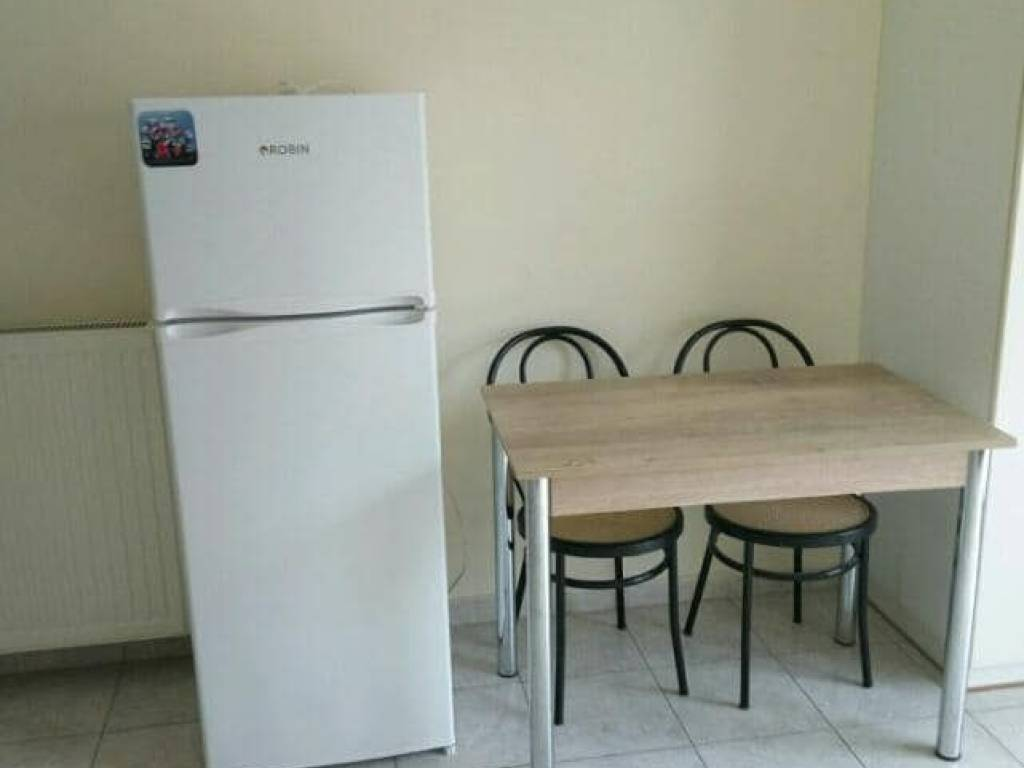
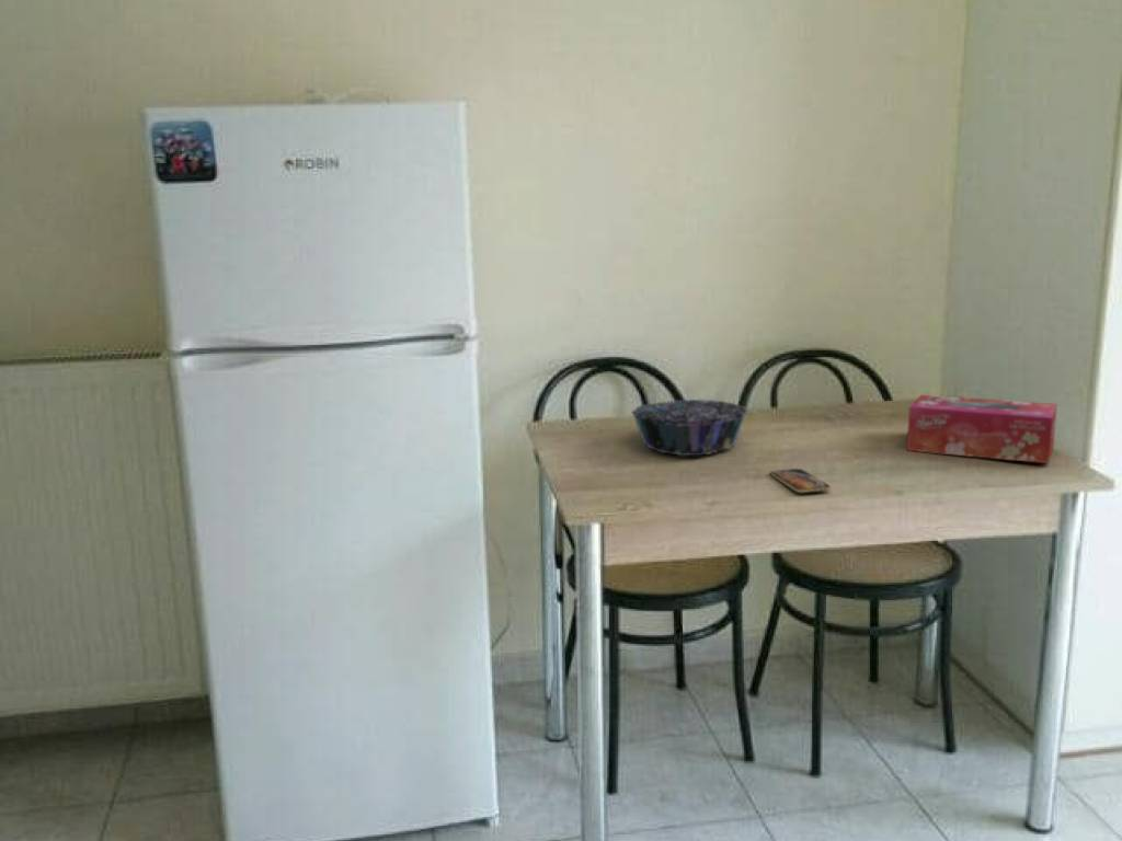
+ decorative bowl [630,399,749,457]
+ tissue box [906,394,1058,464]
+ smartphone [769,468,832,494]
